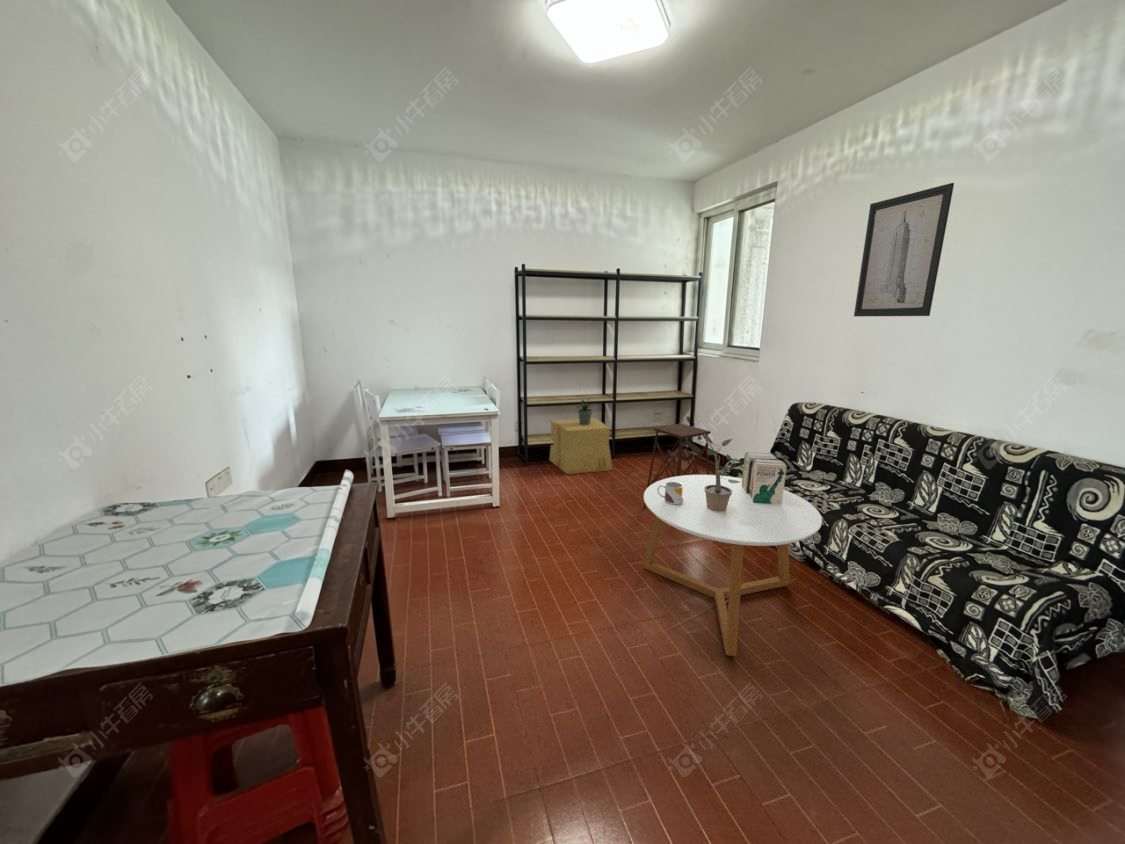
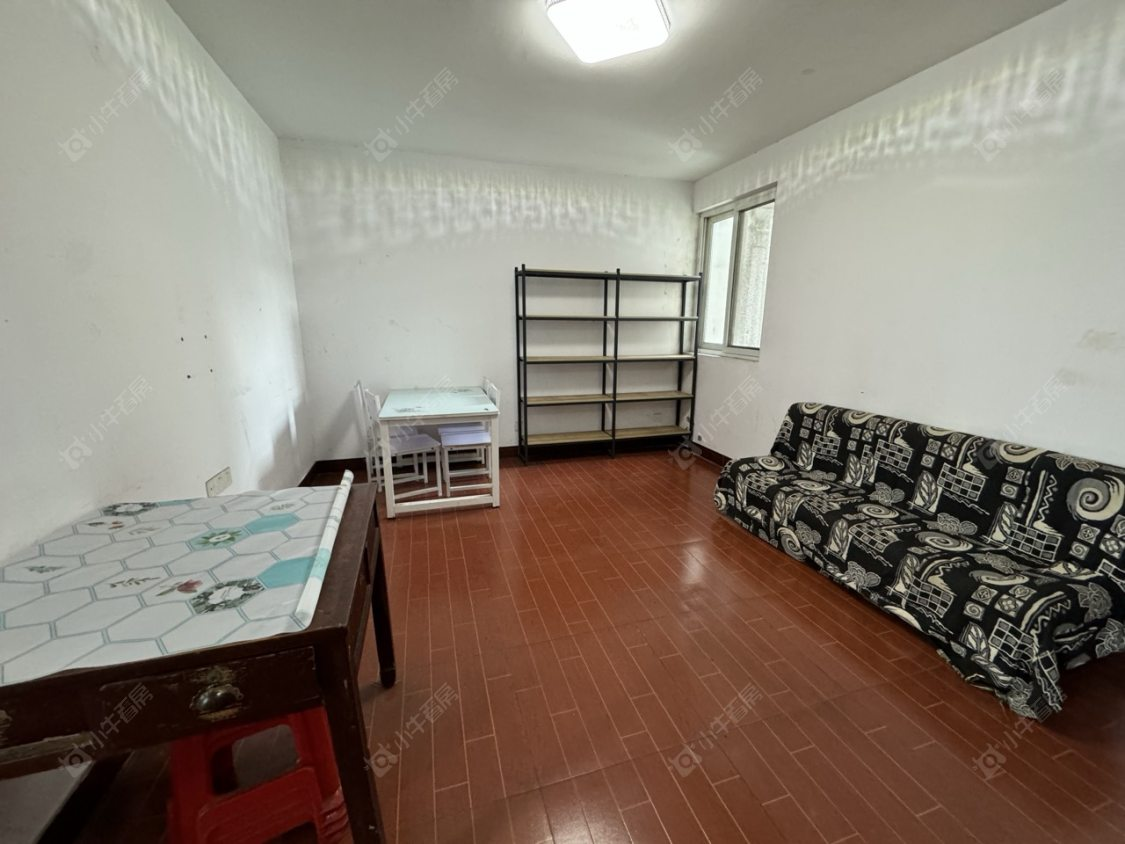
- mug [657,482,684,505]
- books [741,451,788,504]
- potted plant [698,433,744,512]
- side table [643,423,712,509]
- wall art [853,182,955,317]
- potted plant [575,397,596,425]
- coffee table [642,474,823,657]
- cardboard box [548,417,614,475]
